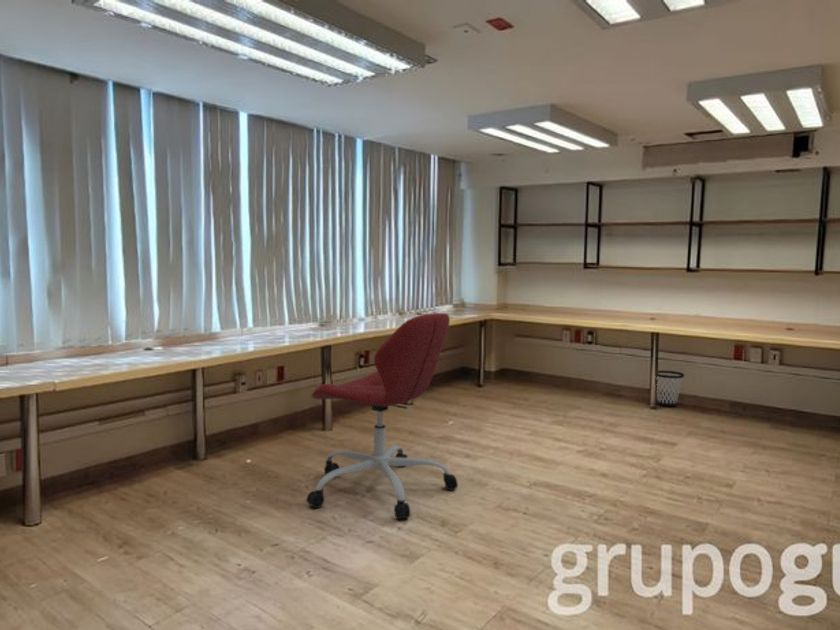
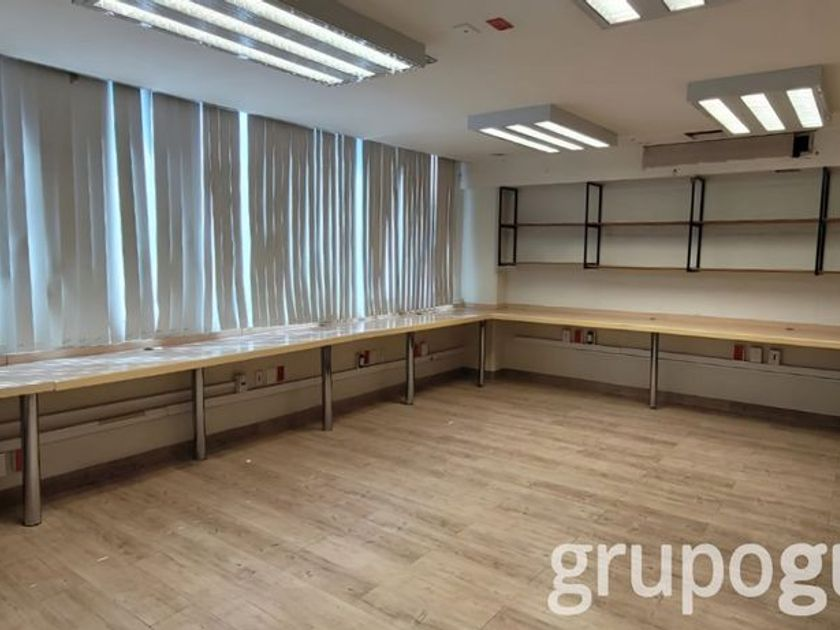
- wastebasket [656,369,685,408]
- office chair [306,312,459,520]
